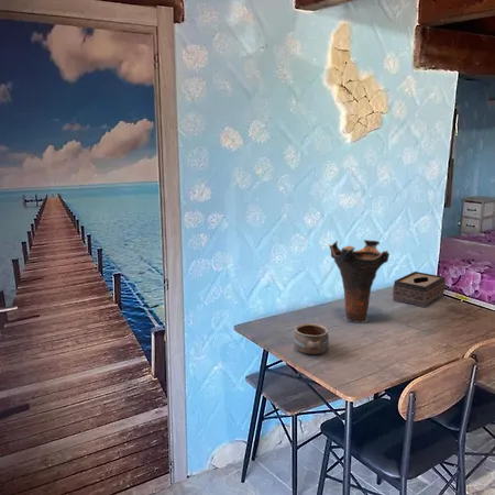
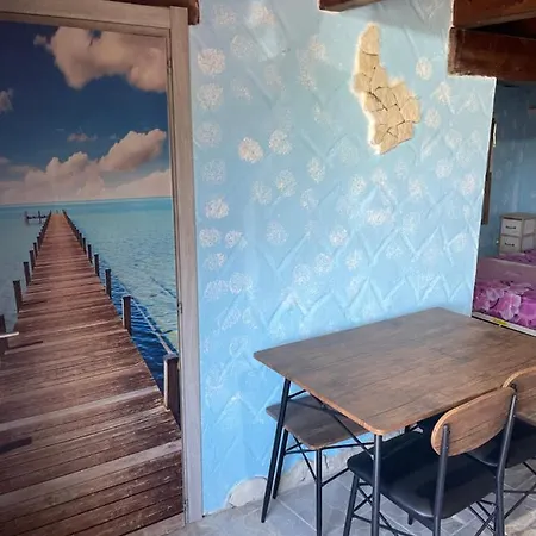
- pottery [293,322,330,355]
- tissue box [392,271,447,308]
- vase [328,239,391,323]
